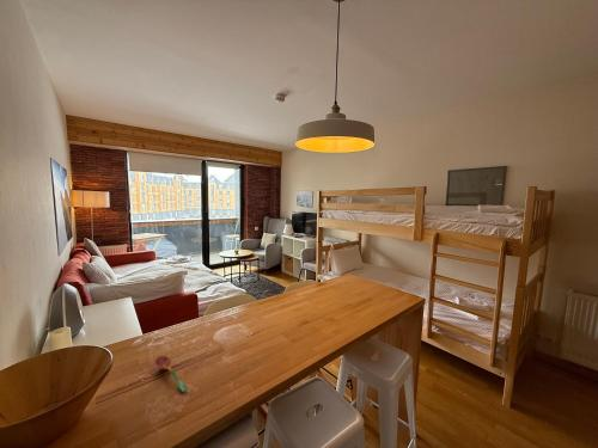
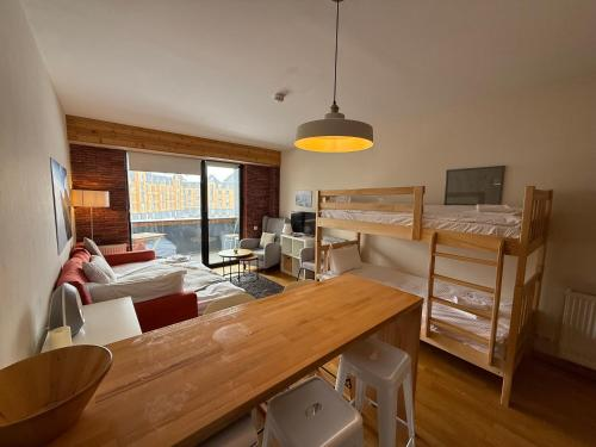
- soupspoon [154,355,189,393]
